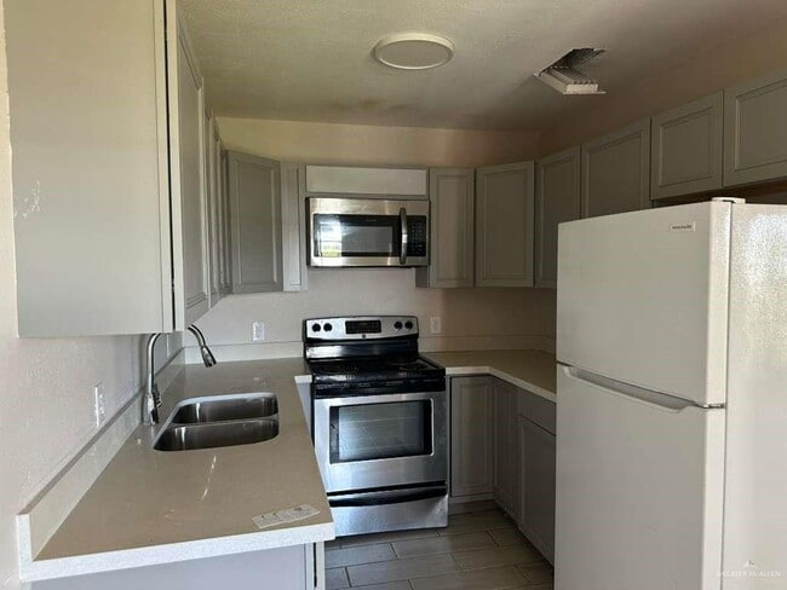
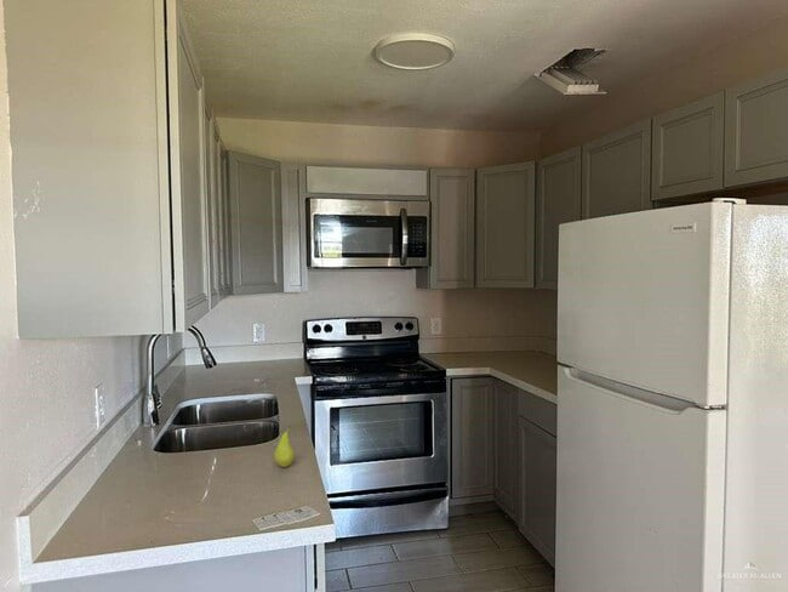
+ fruit [273,425,295,468]
